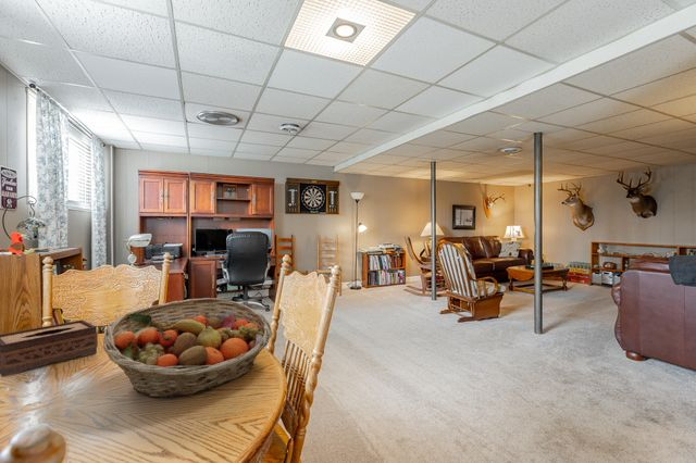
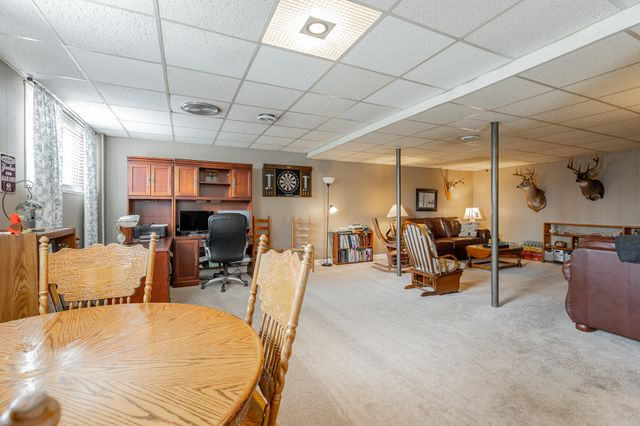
- fruit basket [102,297,273,399]
- tissue box [0,318,99,378]
